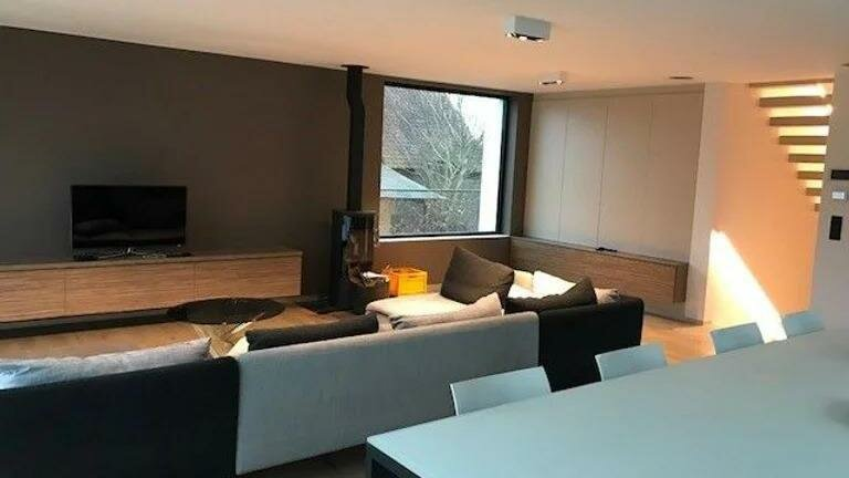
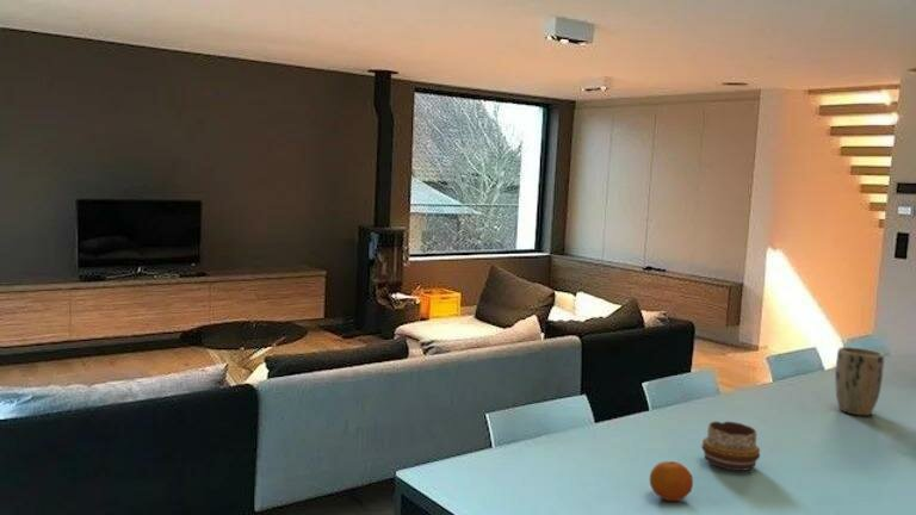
+ decorative bowl [700,421,761,472]
+ fruit [649,460,694,502]
+ plant pot [834,346,885,416]
